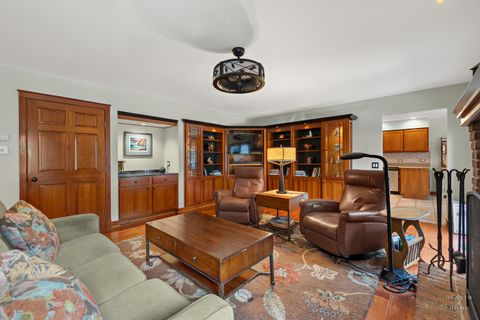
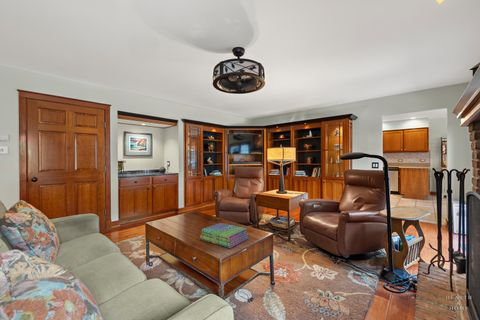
+ stack of books [199,222,250,249]
